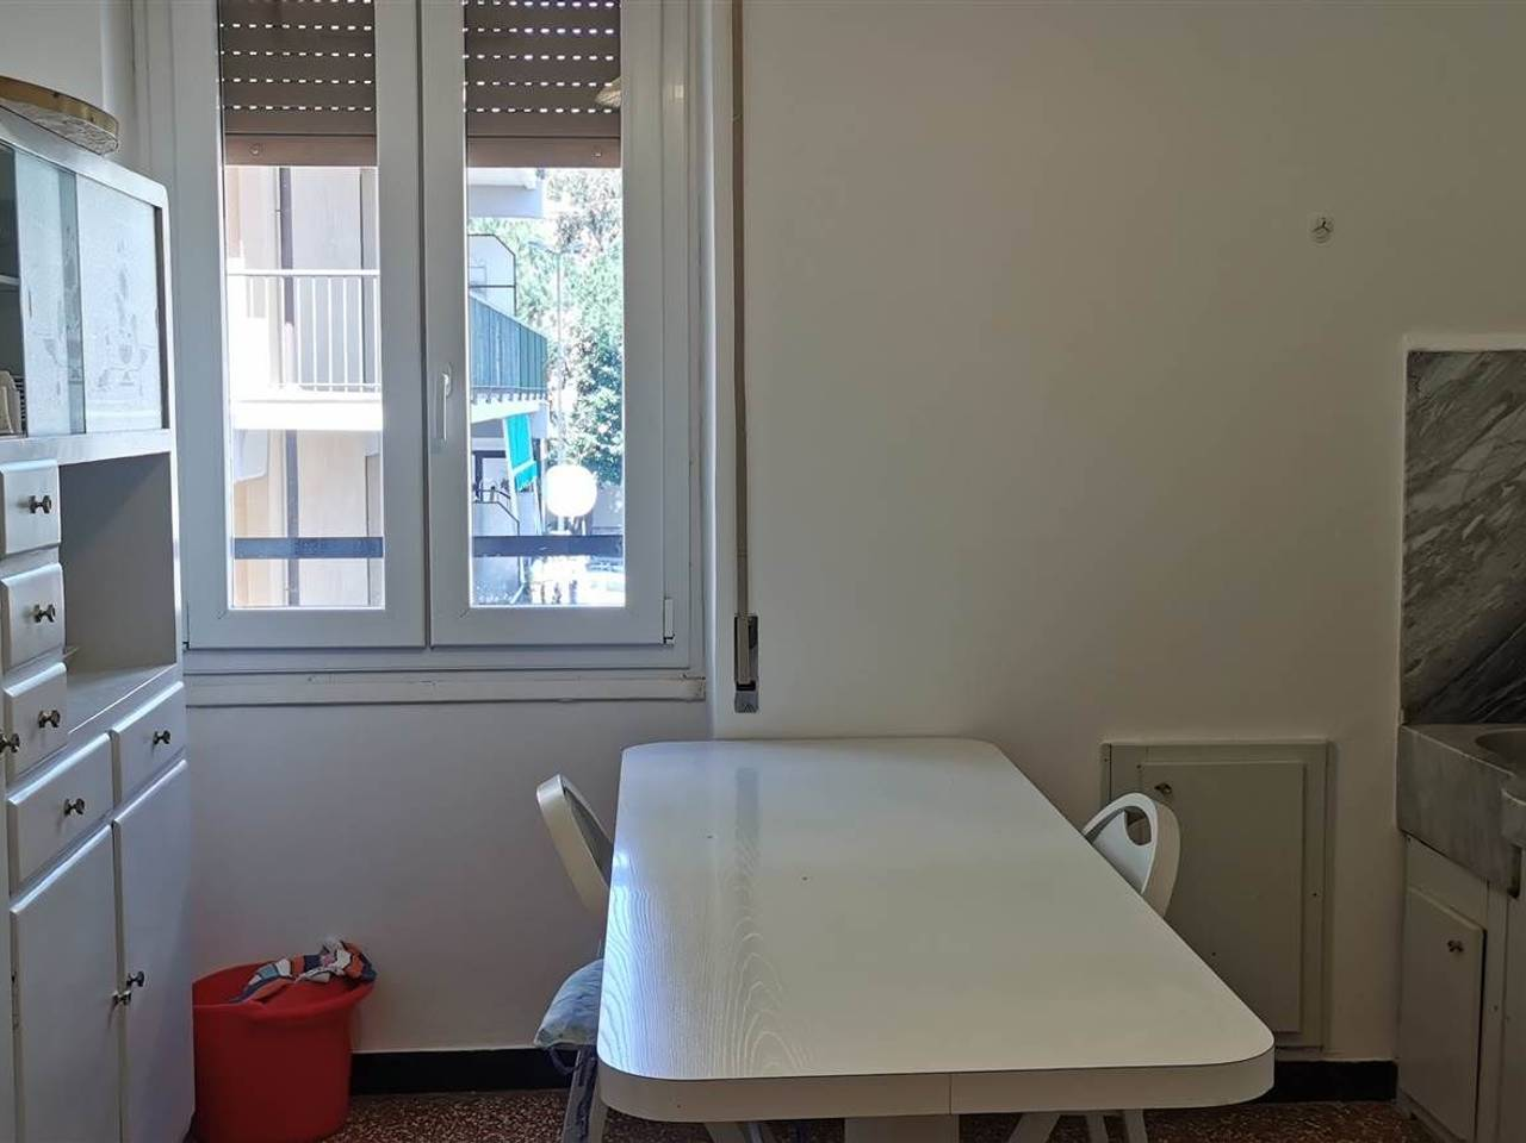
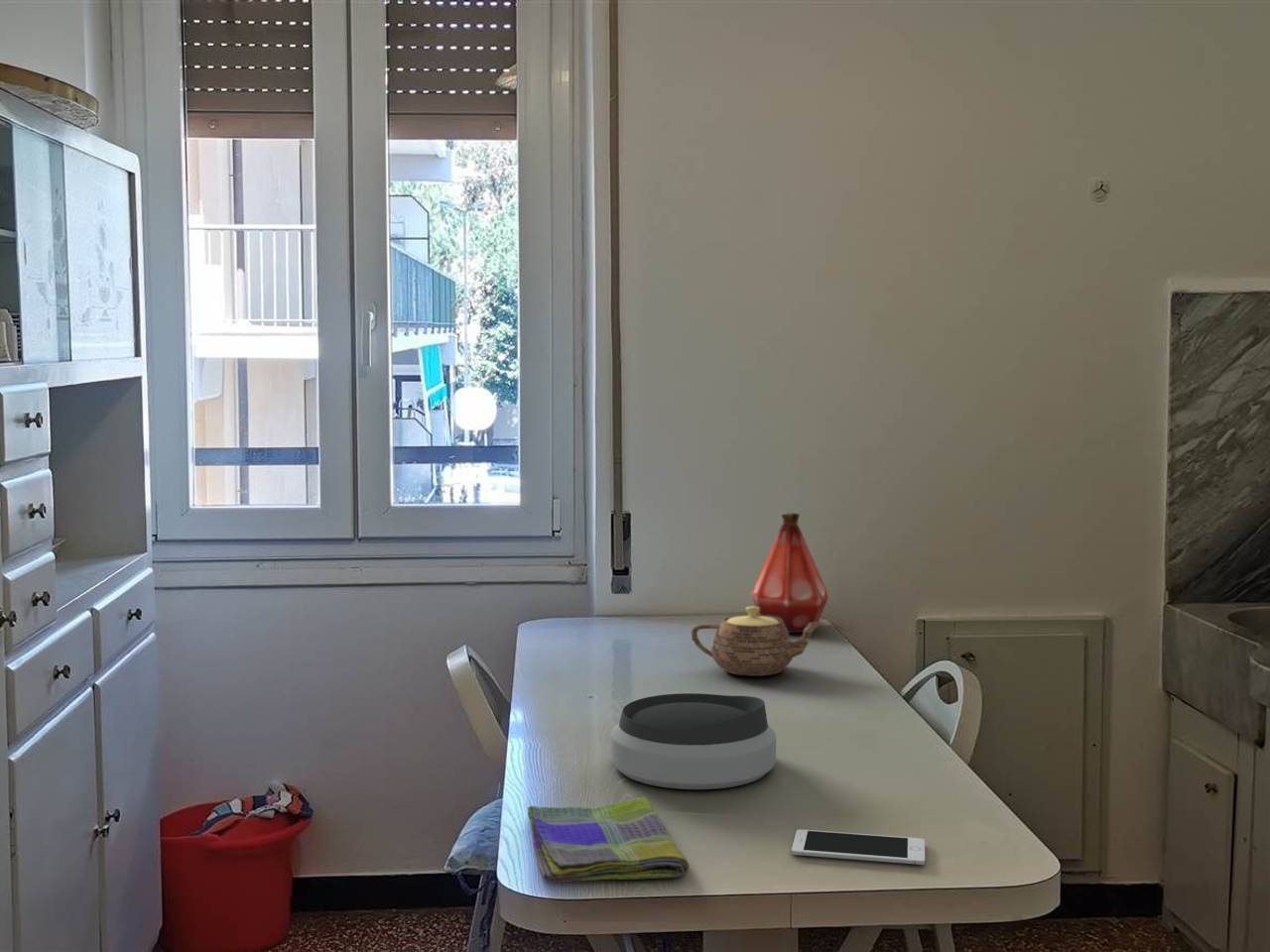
+ cell phone [791,828,926,866]
+ teapot [690,606,825,677]
+ bowl [610,692,777,790]
+ bottle [750,512,829,634]
+ dish towel [527,796,691,884]
